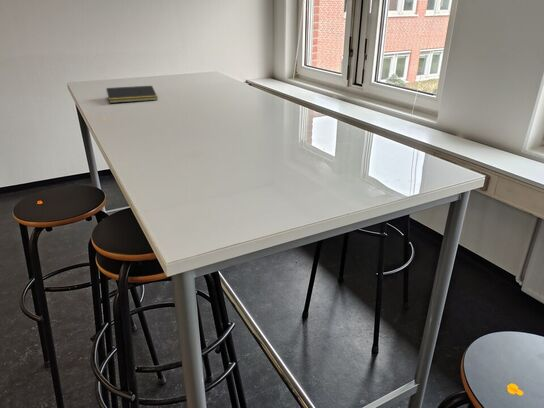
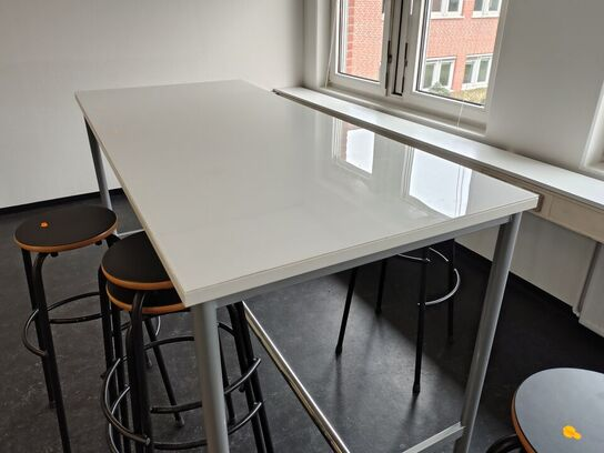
- notepad [105,85,159,104]
